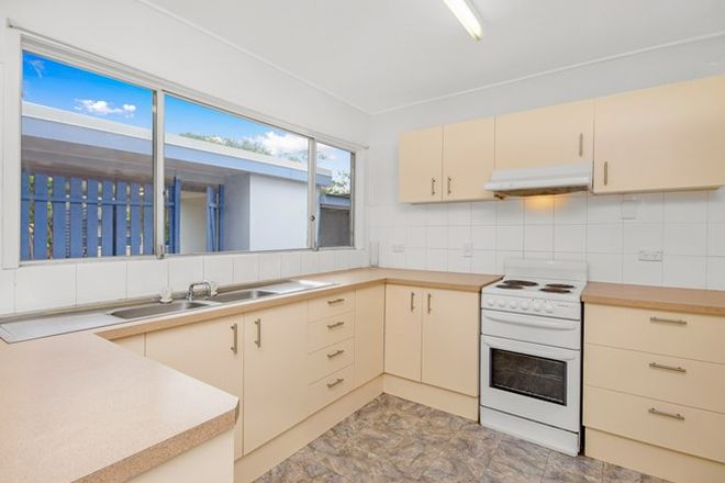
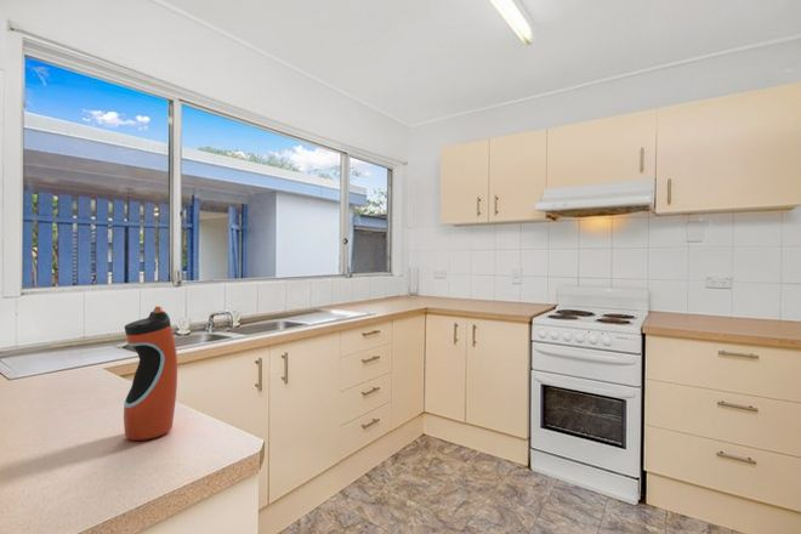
+ water bottle [123,305,178,442]
